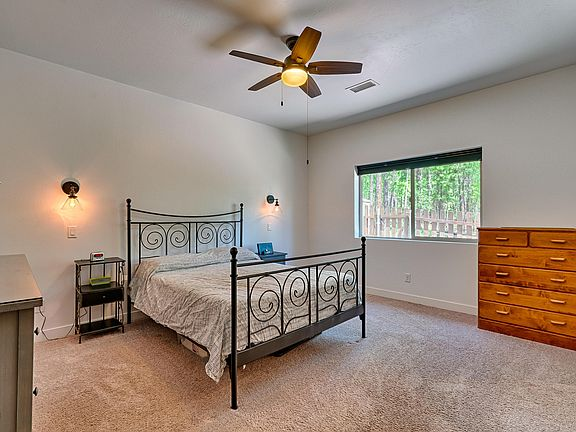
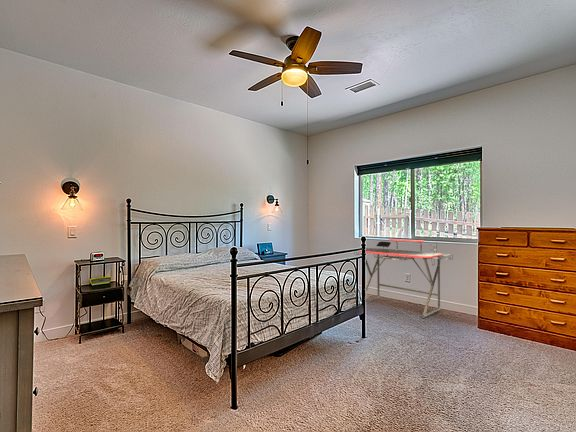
+ desk [353,238,454,319]
